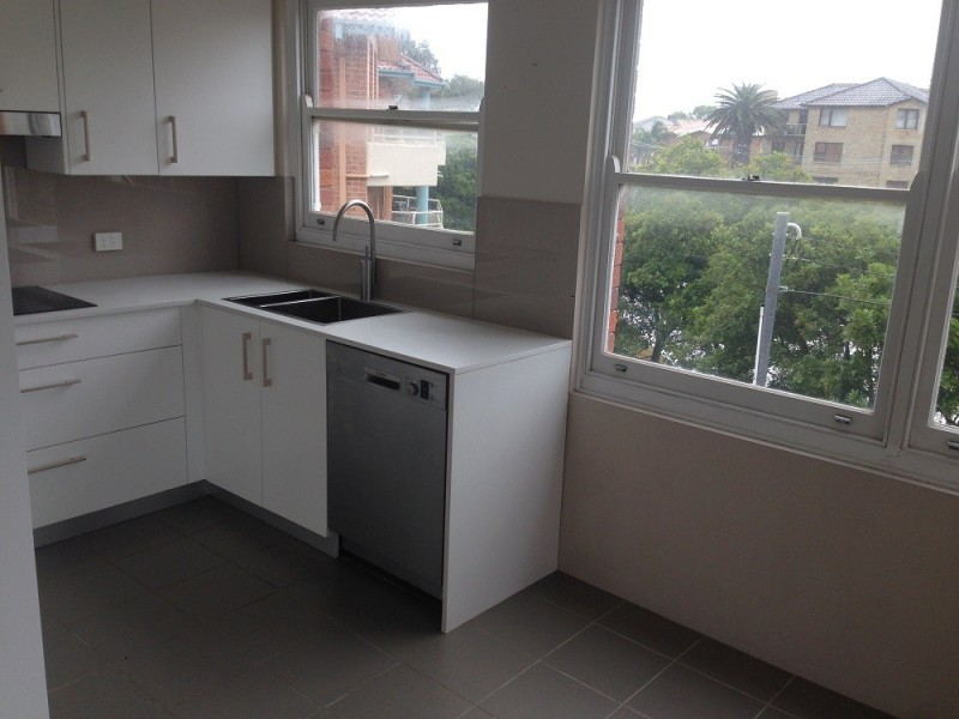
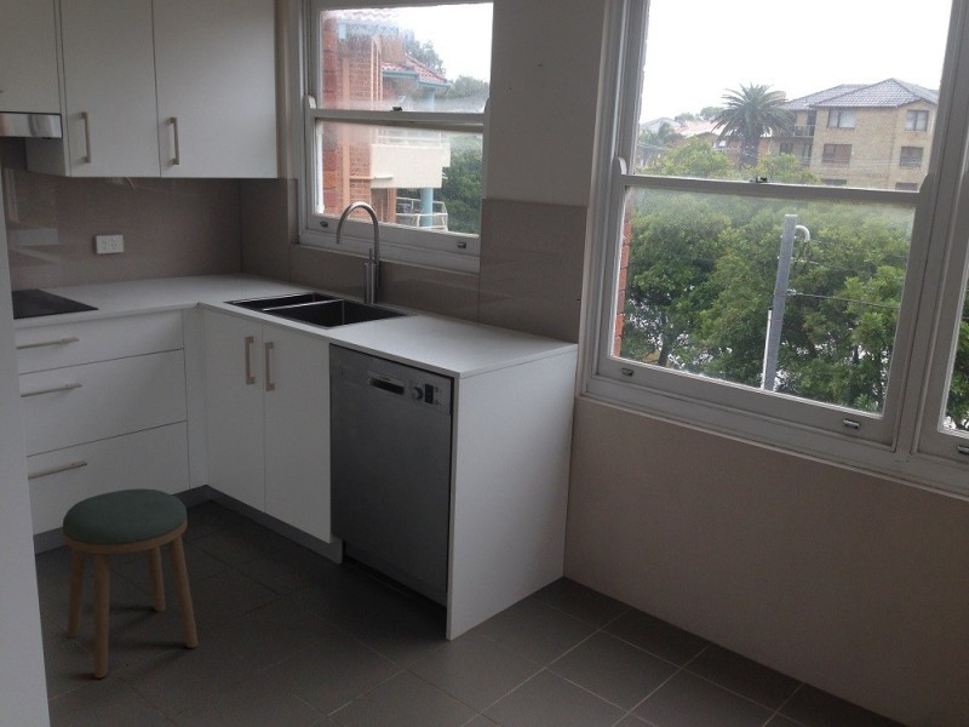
+ stool [62,487,200,679]
